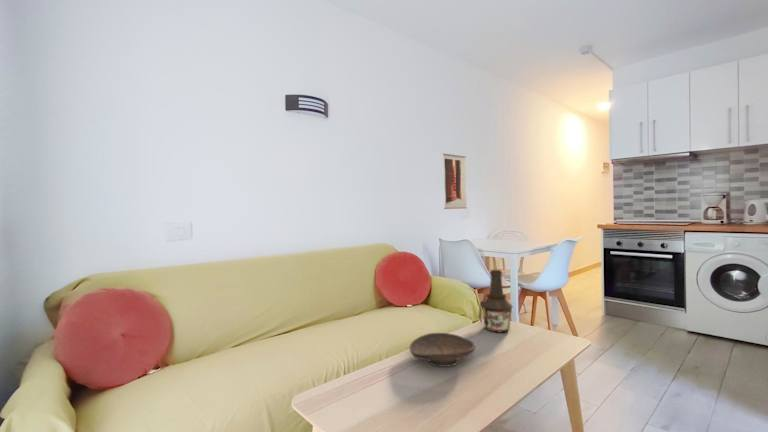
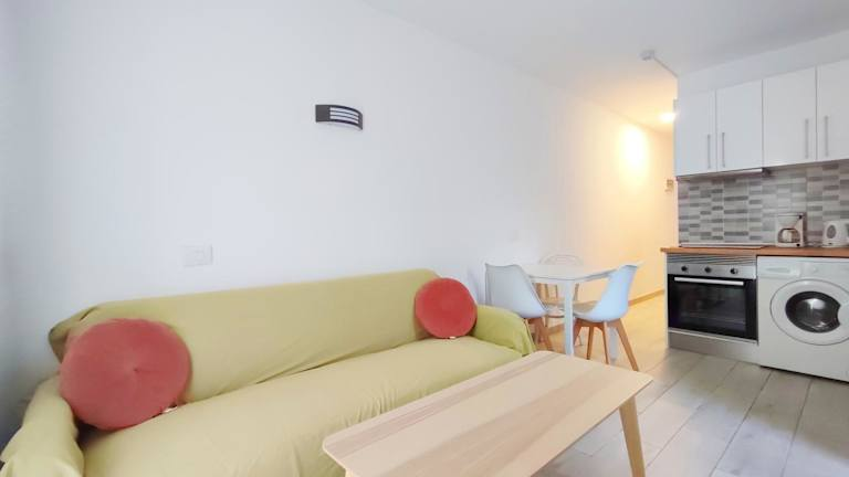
- wall art [442,153,468,210]
- decorative bowl [408,332,476,368]
- bottle [477,268,513,333]
